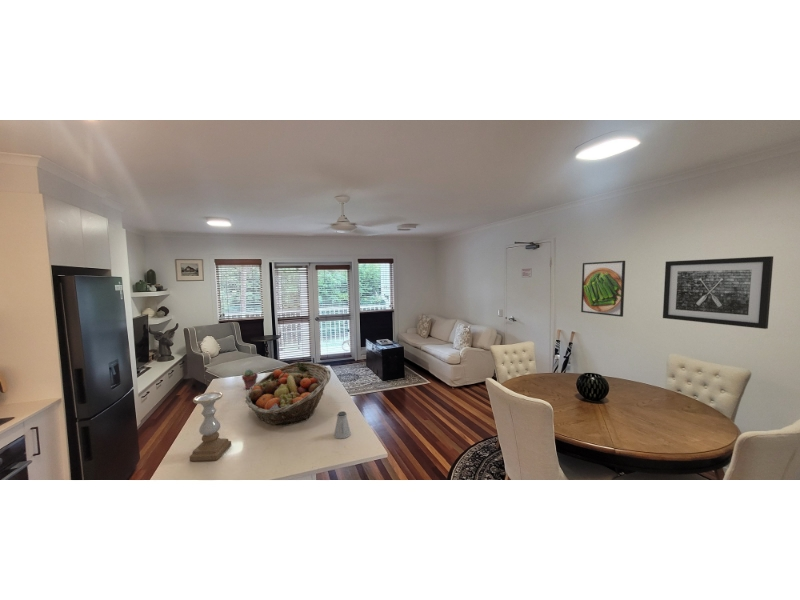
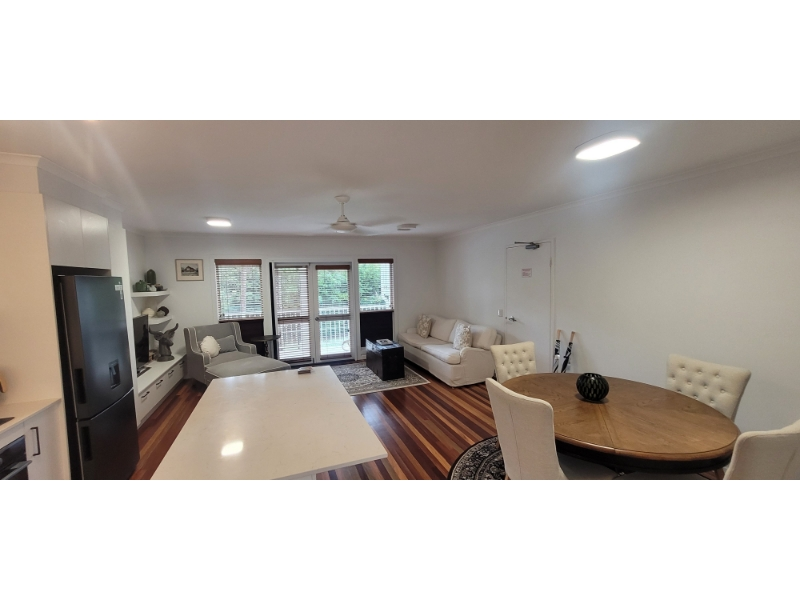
- fruit basket [245,361,332,426]
- candle holder [189,391,232,462]
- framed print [580,260,626,318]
- wall art [662,255,774,330]
- potted succulent [241,369,259,390]
- saltshaker [333,411,351,439]
